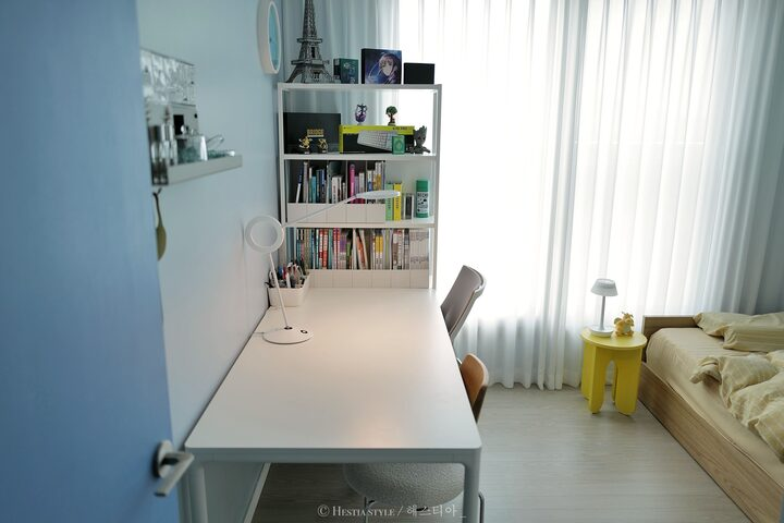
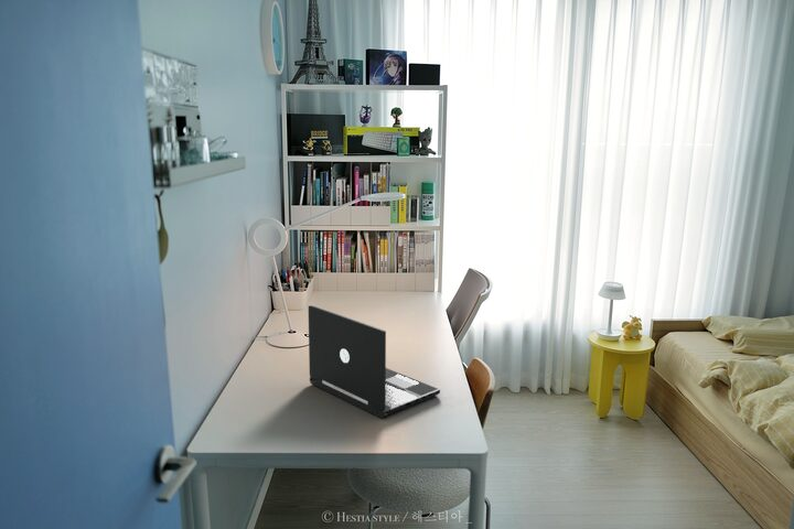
+ laptop [308,304,441,419]
